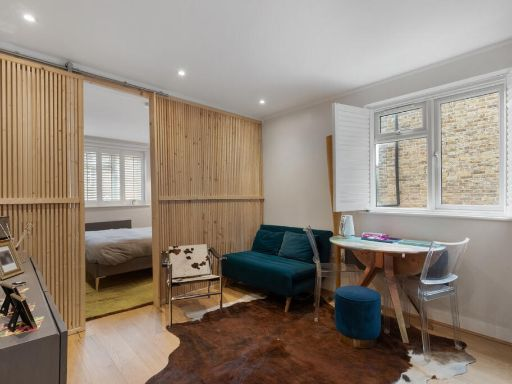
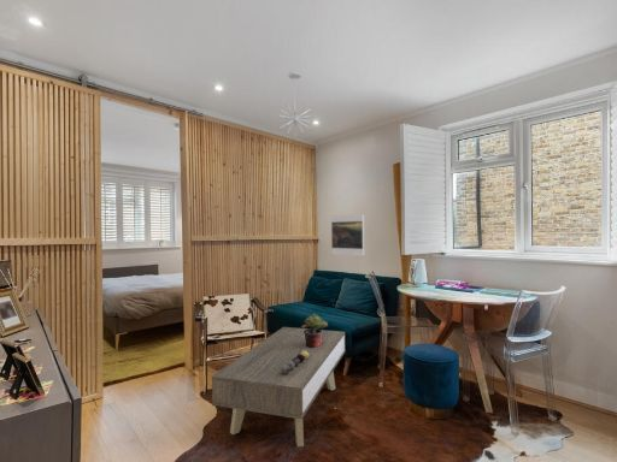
+ coffee table [211,326,346,448]
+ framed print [330,213,365,257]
+ pendant light [277,71,313,138]
+ potted plant [300,313,329,348]
+ decorative sphere [280,351,310,374]
